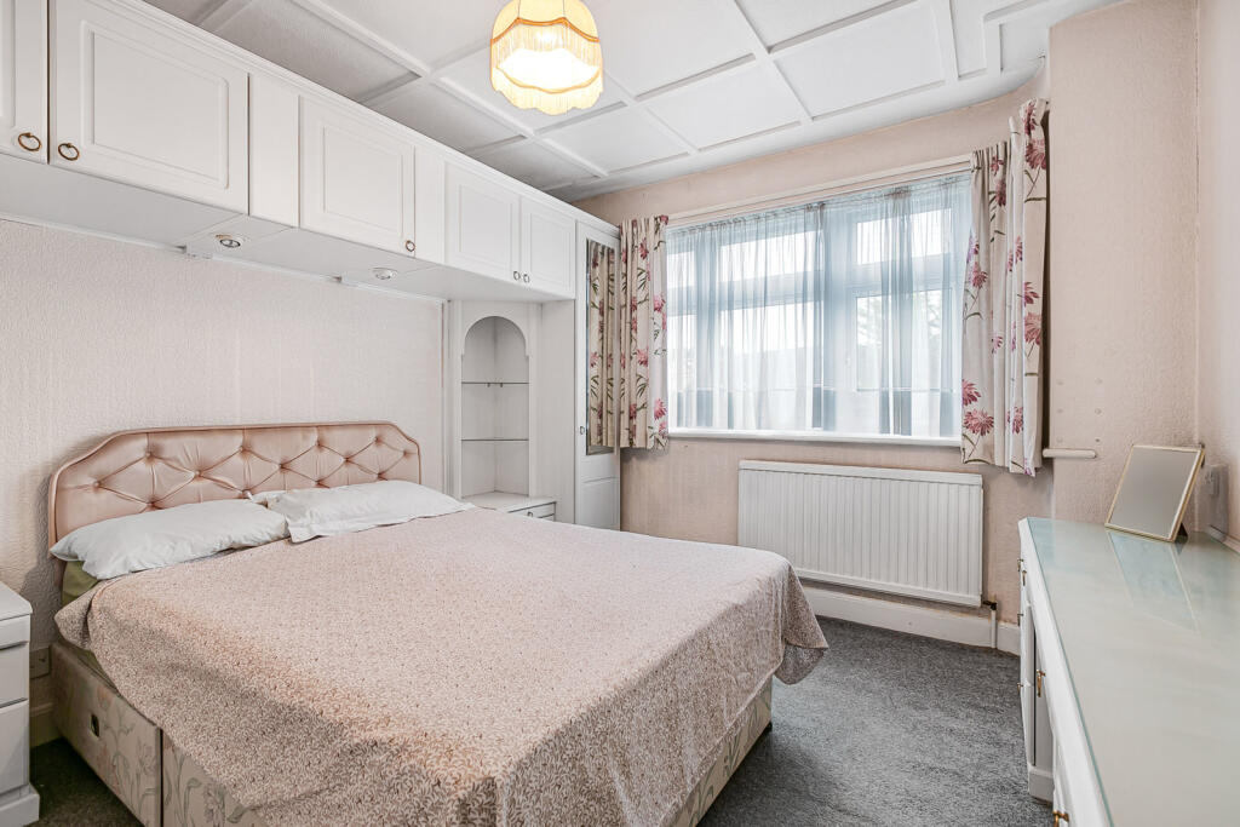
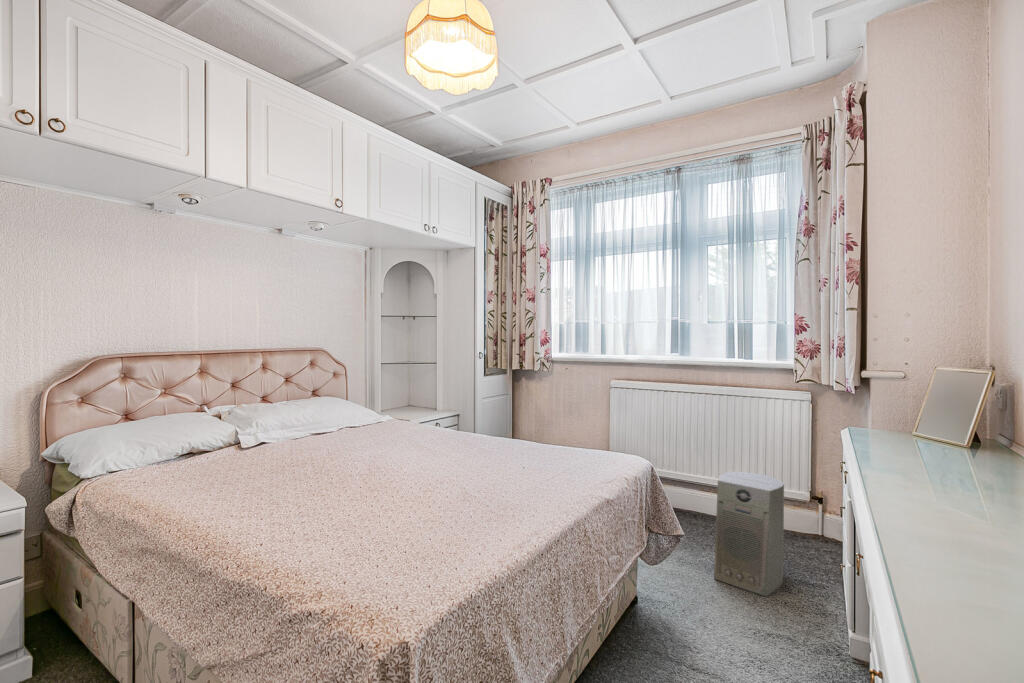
+ fan [713,471,785,598]
